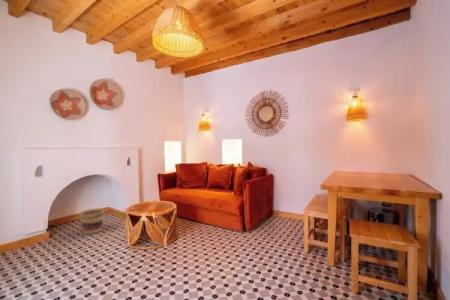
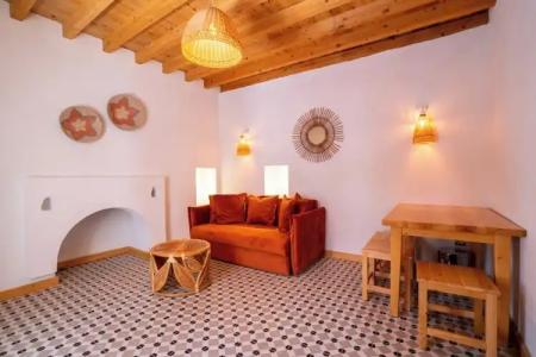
- basket [78,208,105,236]
